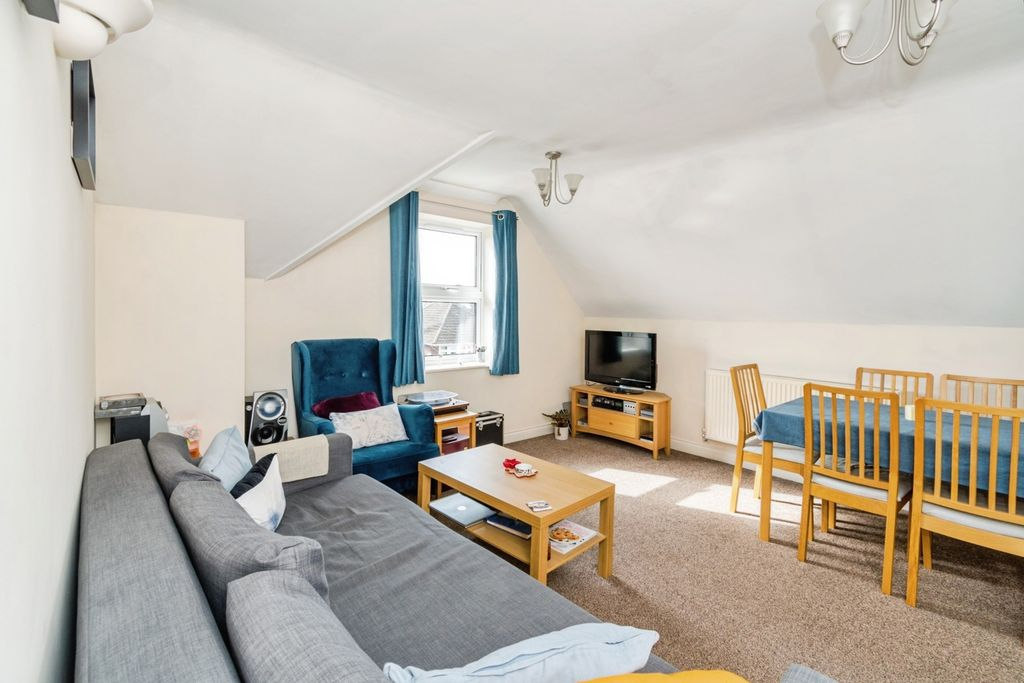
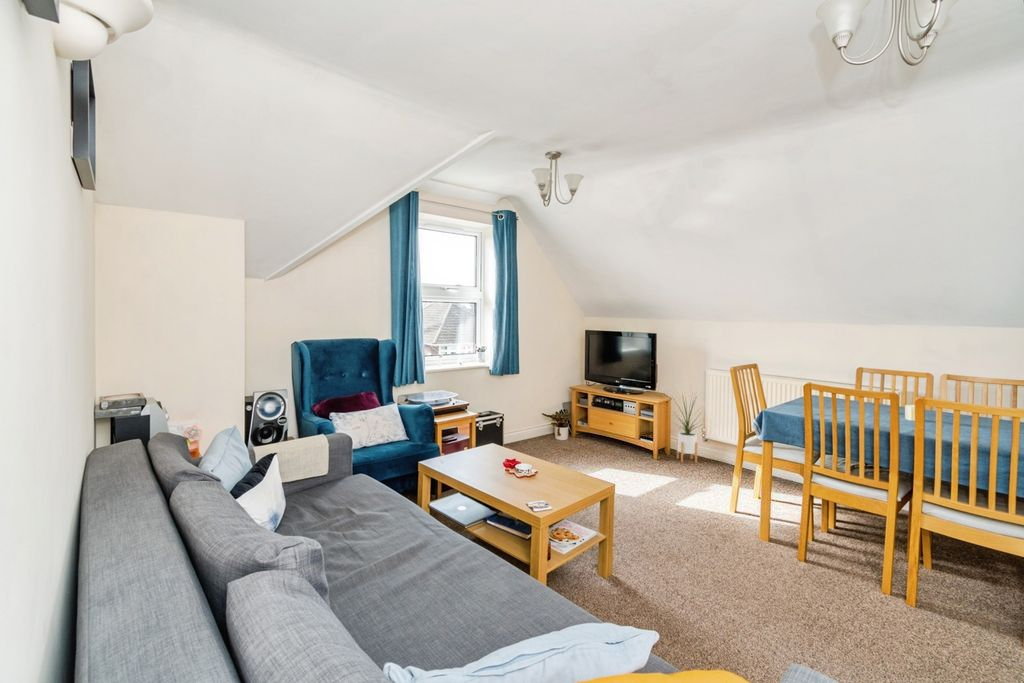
+ house plant [666,390,704,464]
